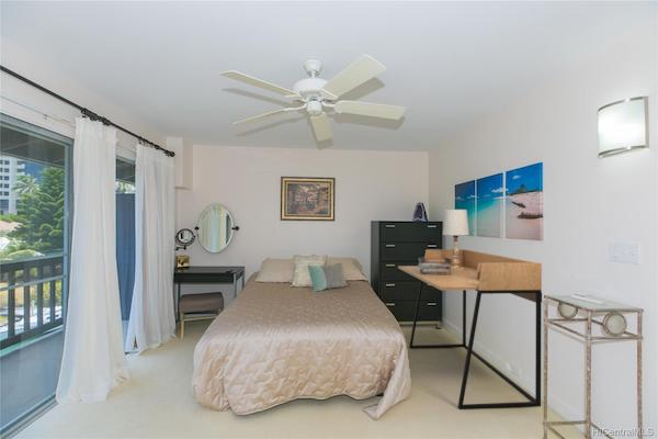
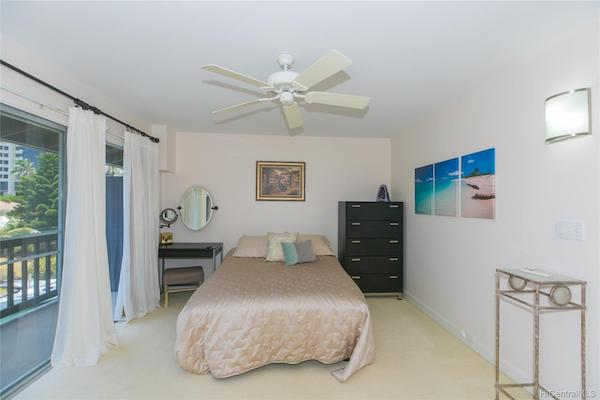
- desk [397,248,543,410]
- table lamp [442,209,470,270]
- book stack [417,256,452,275]
